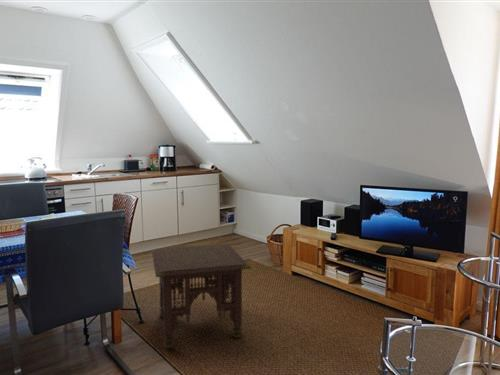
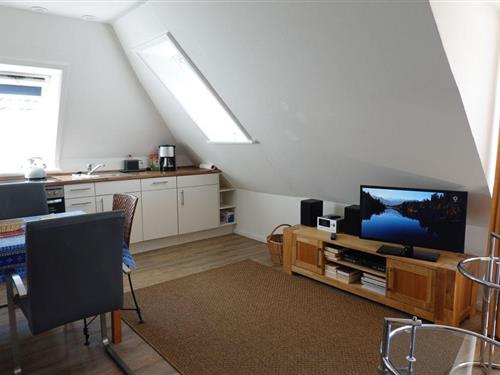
- side table [151,243,252,349]
